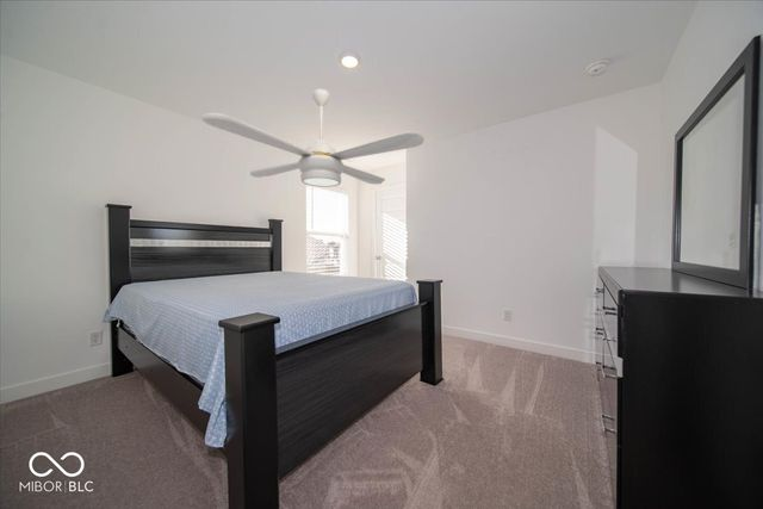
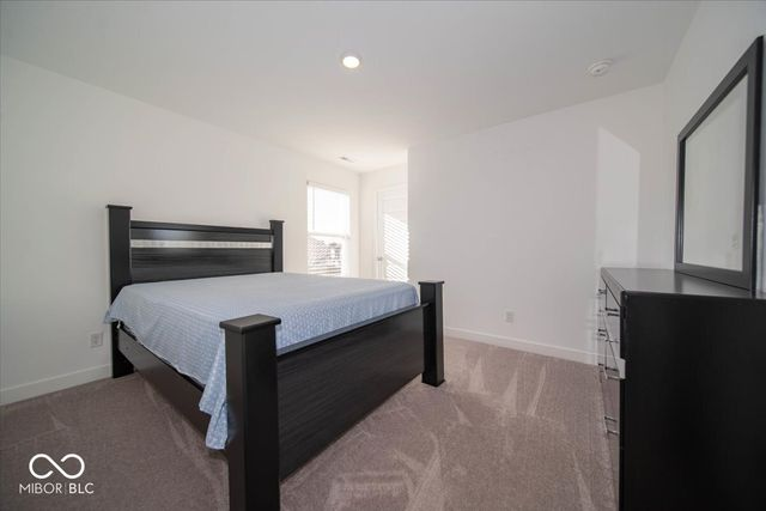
- ceiling fan [200,88,426,188]
